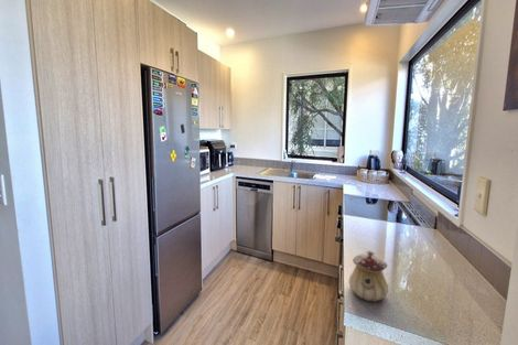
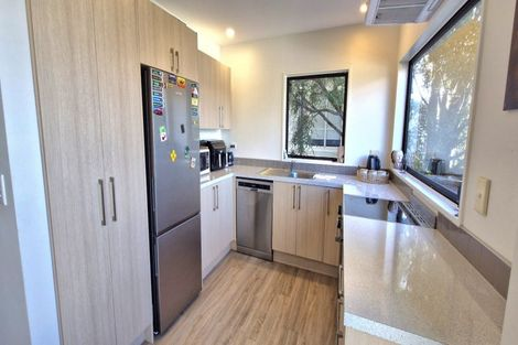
- teapot [348,250,389,303]
